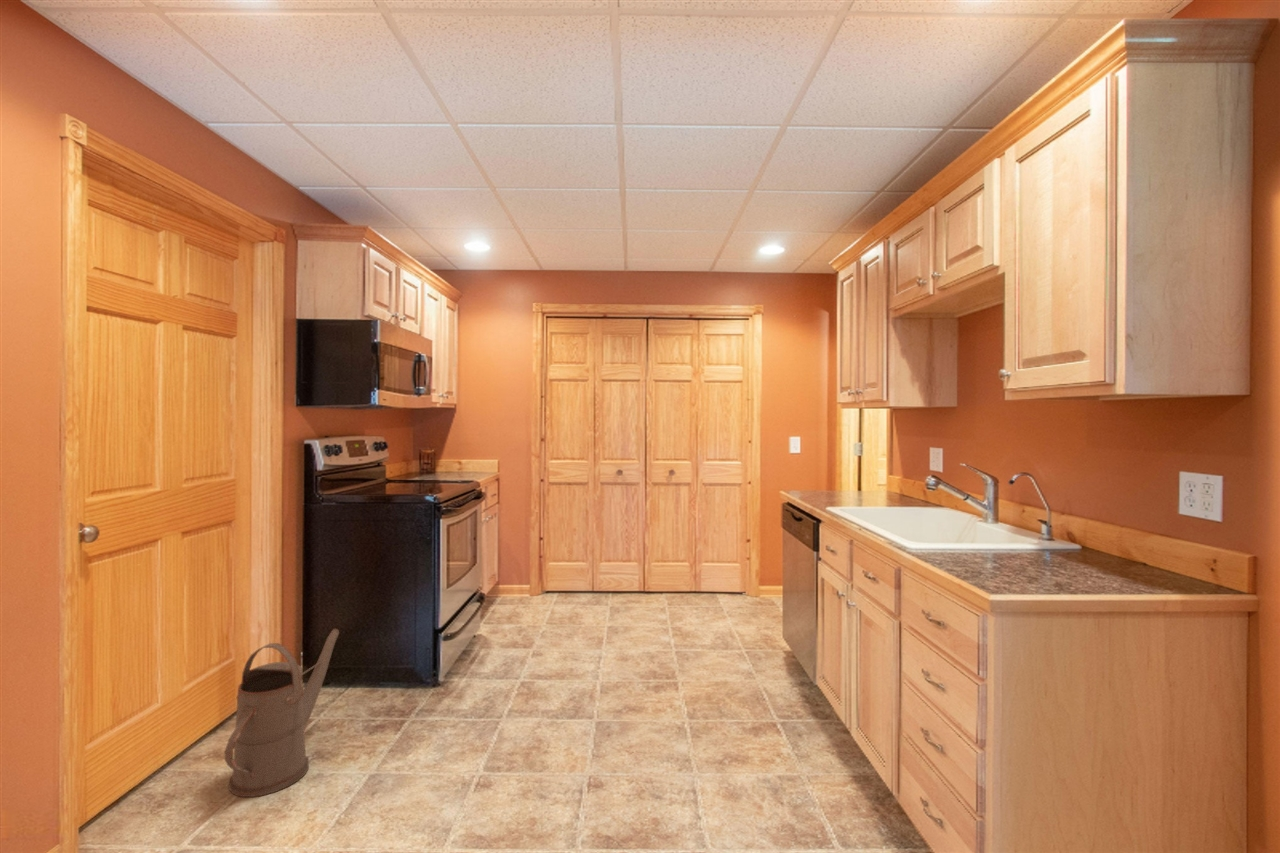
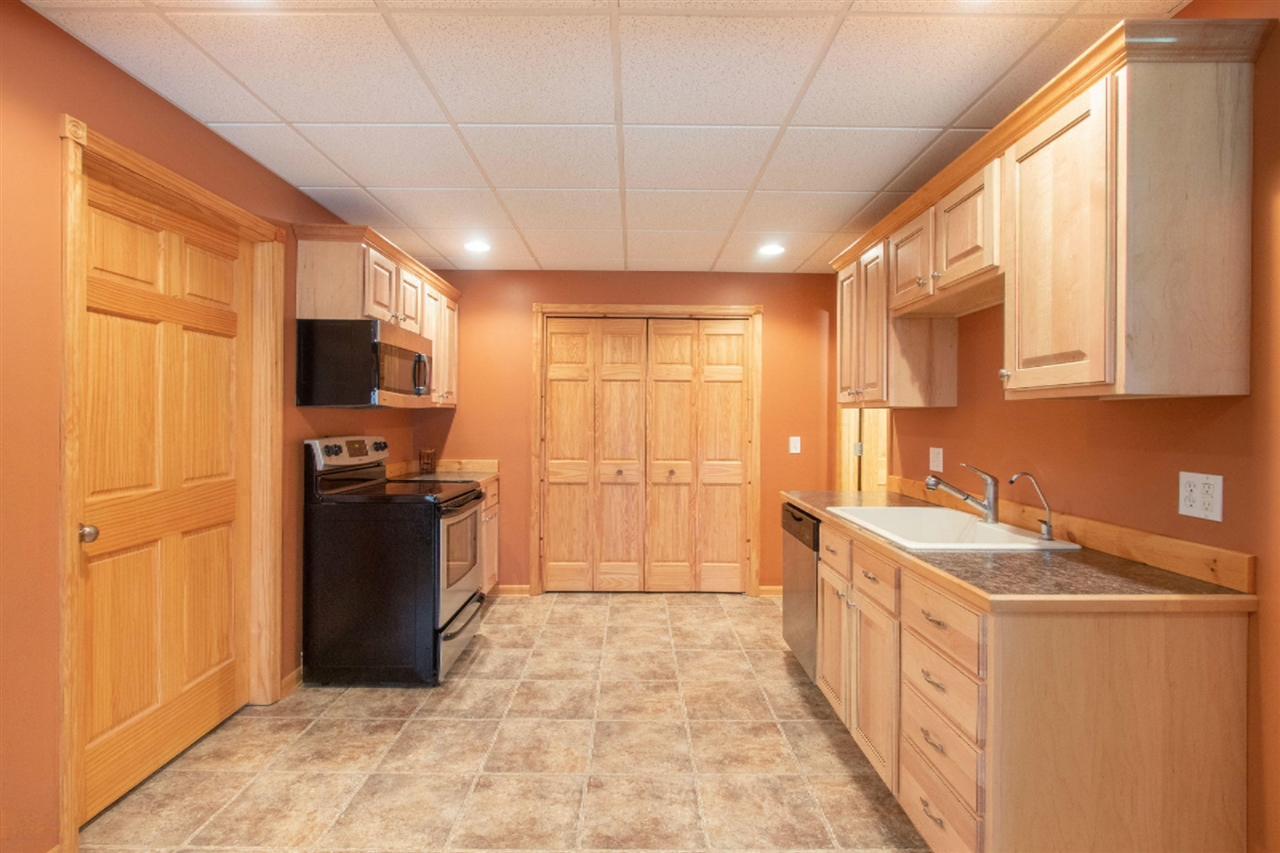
- watering can [224,628,340,798]
